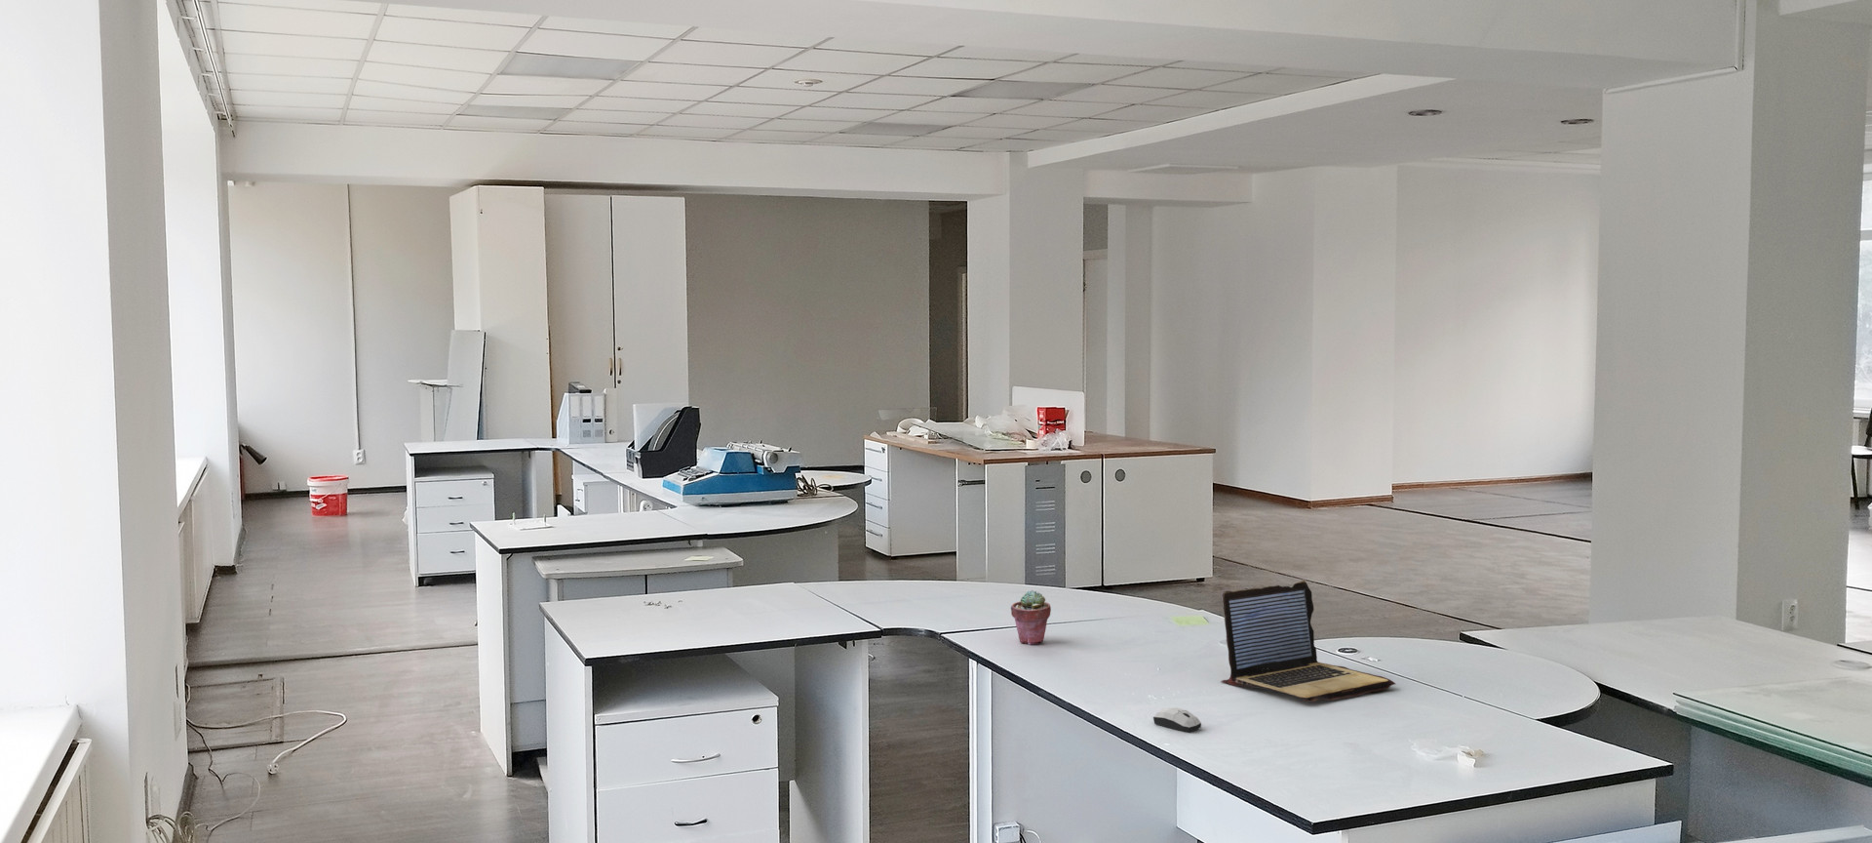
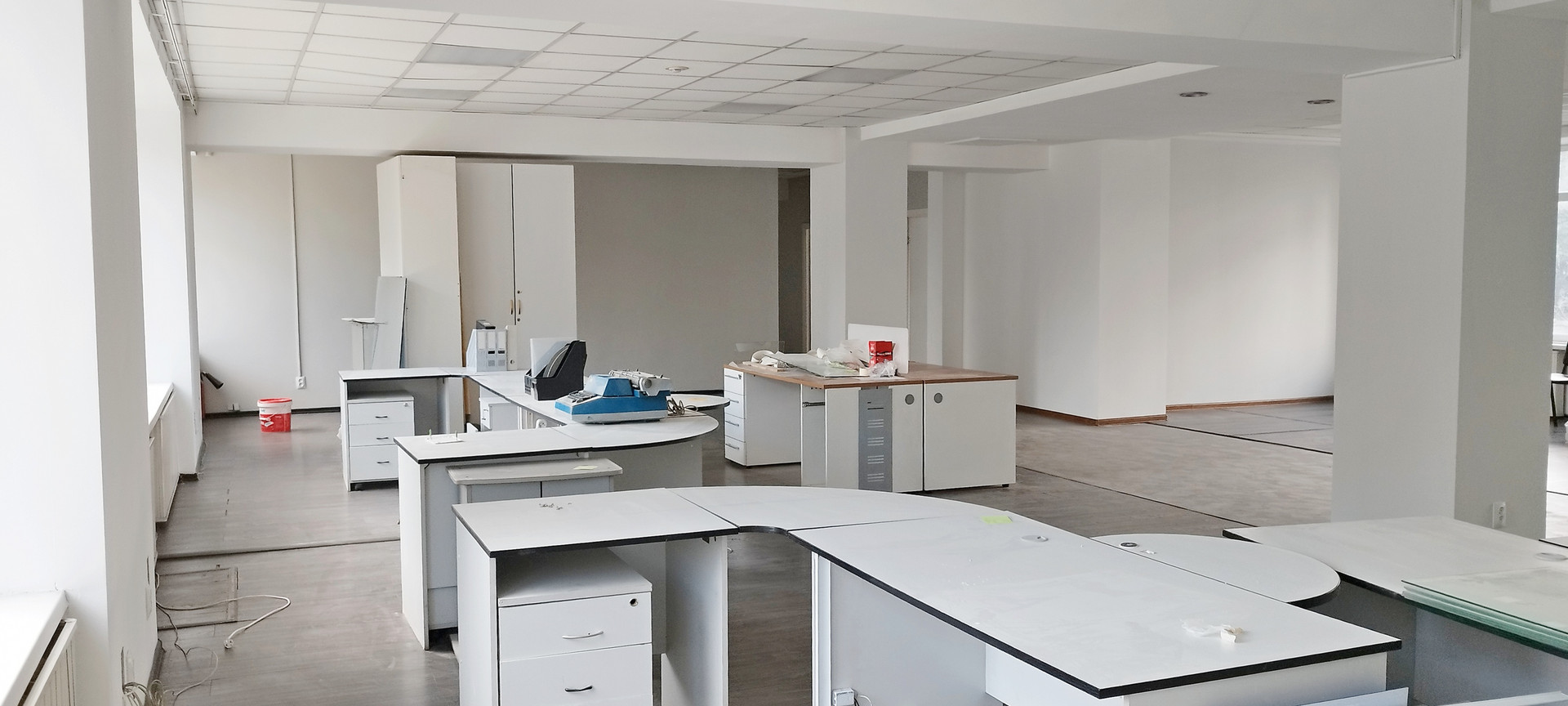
- computer mouse [1152,707,1202,733]
- potted succulent [1010,590,1052,646]
- laptop [1220,579,1396,702]
